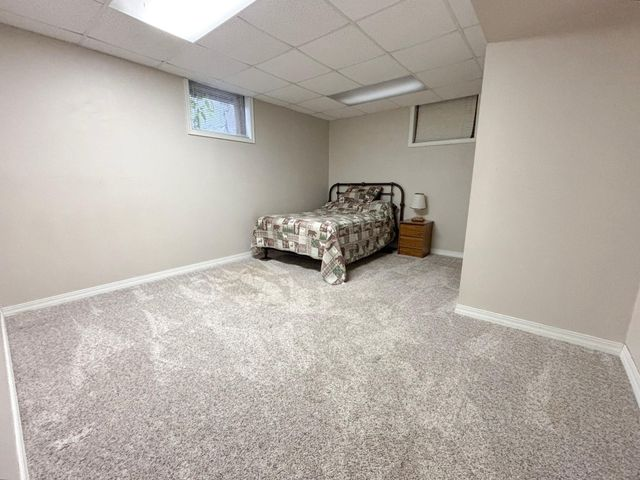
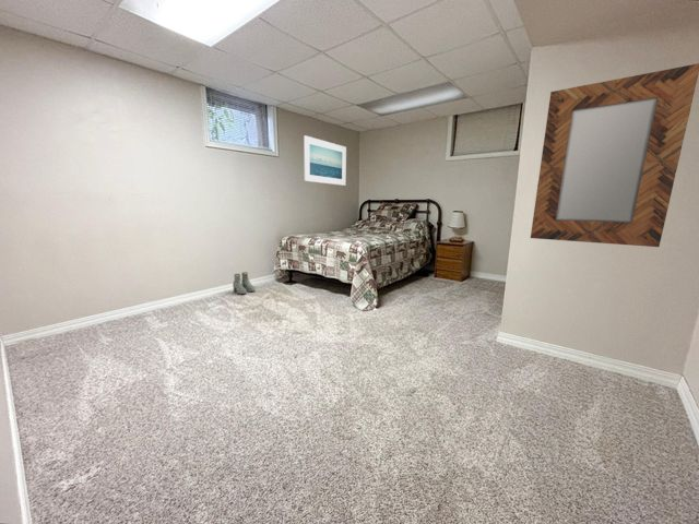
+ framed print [303,134,347,187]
+ home mirror [530,62,699,248]
+ boots [232,271,256,295]
